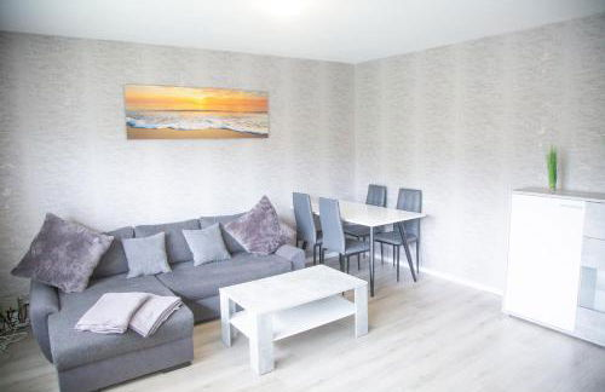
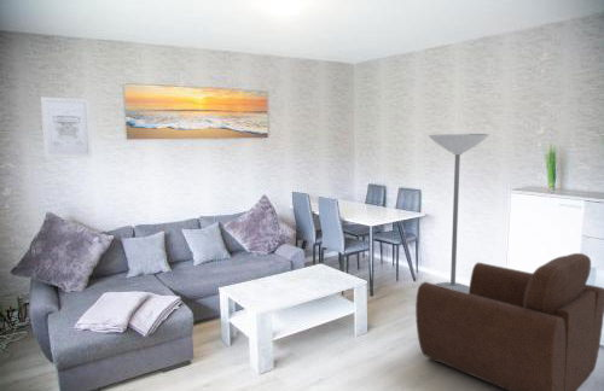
+ wall art [40,95,93,159]
+ armchair [414,252,604,391]
+ floor lamp [428,133,490,293]
